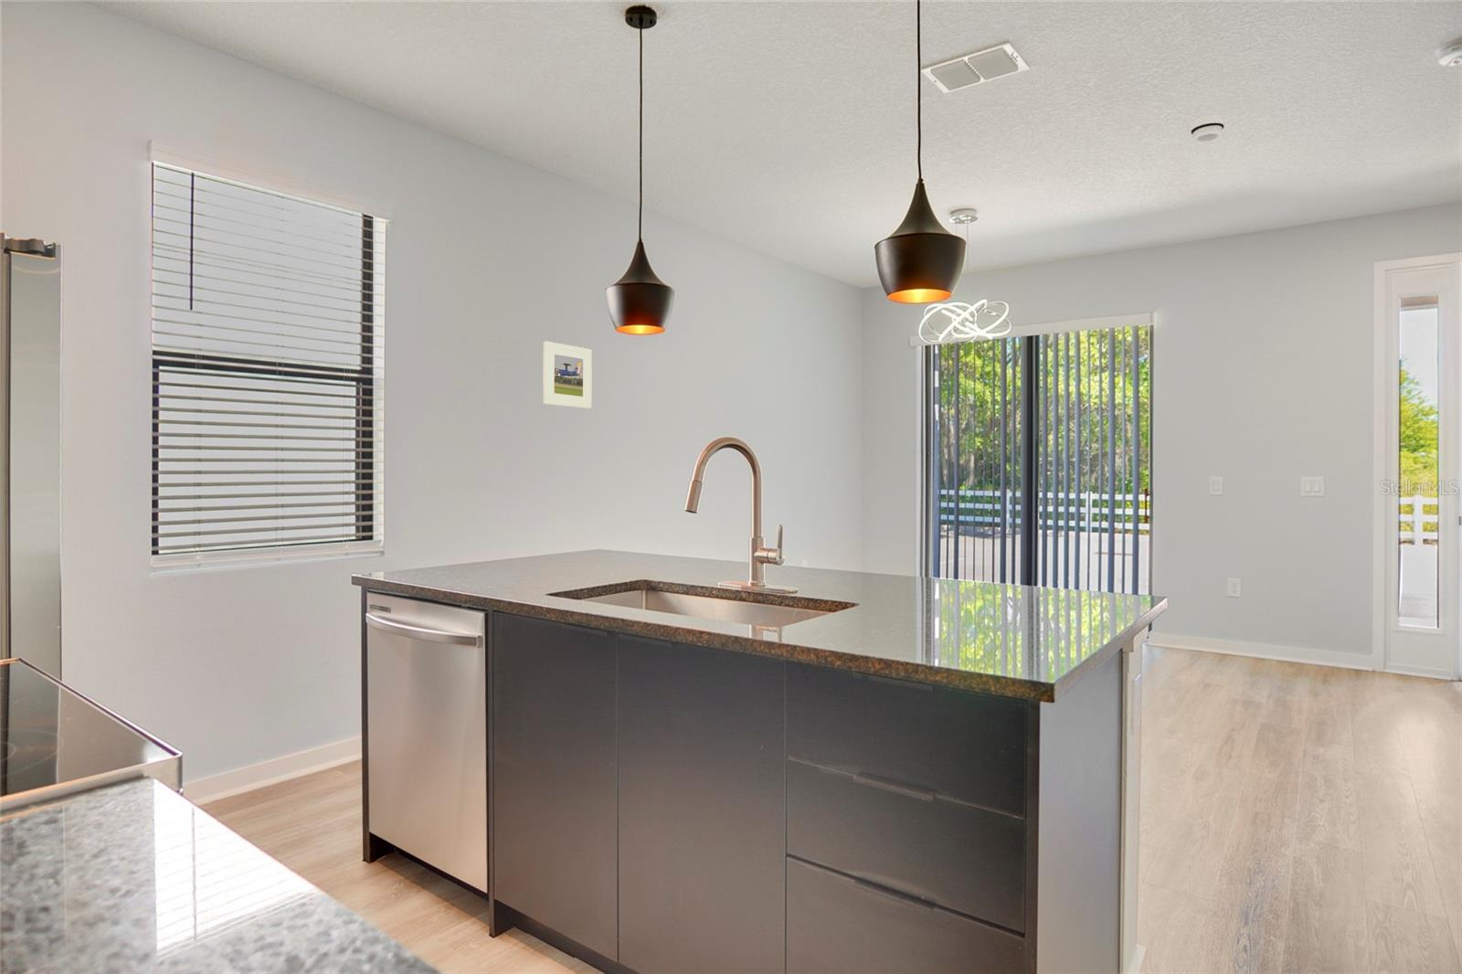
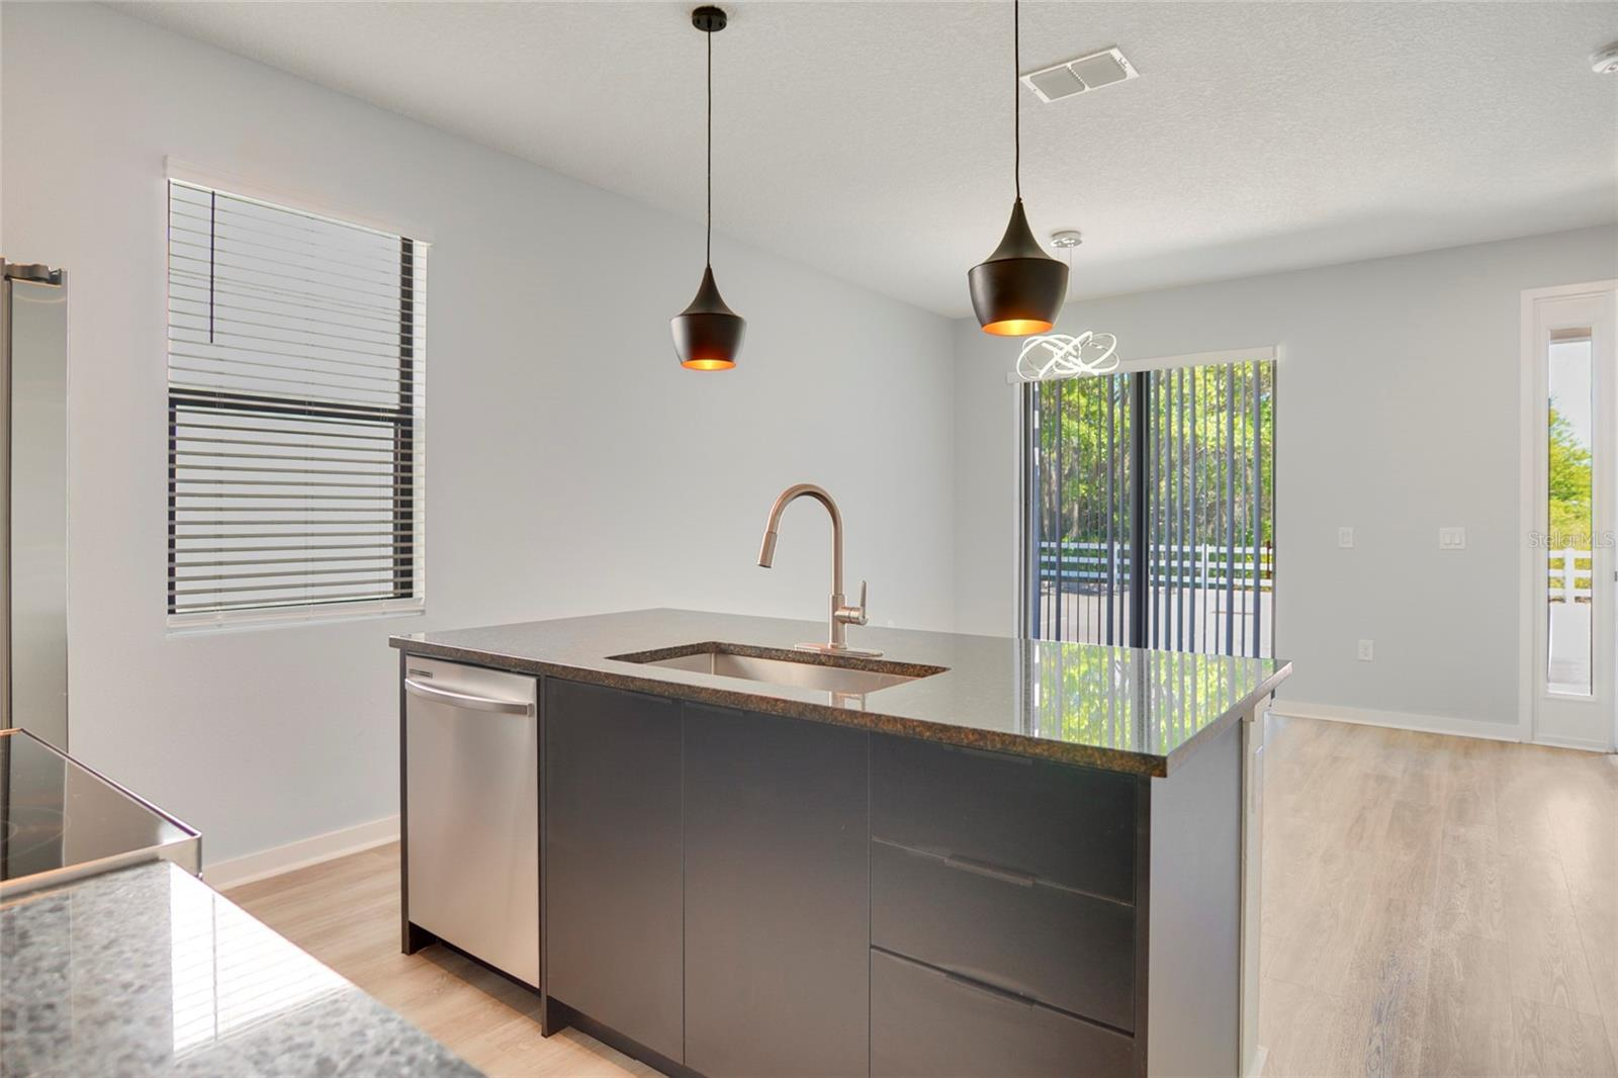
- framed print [541,341,593,410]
- smoke detector [1189,114,1225,142]
